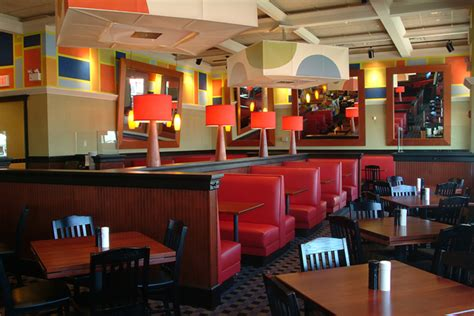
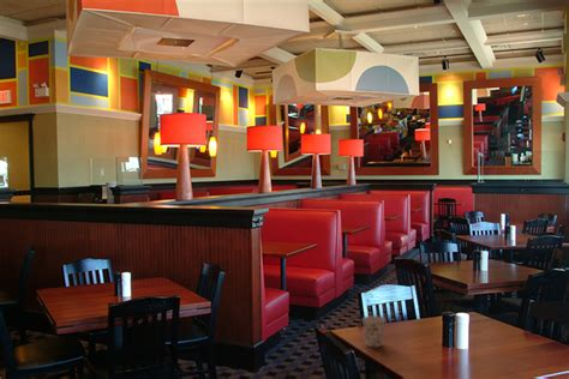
+ cup [361,314,387,348]
